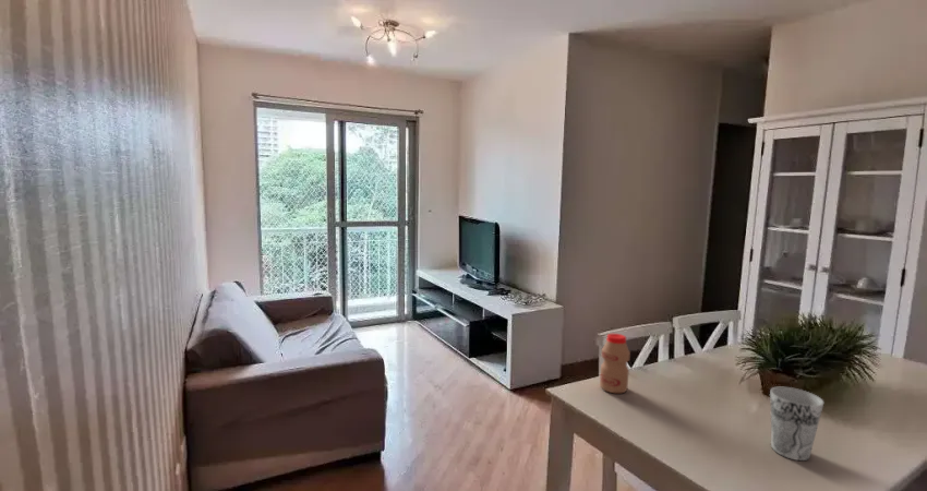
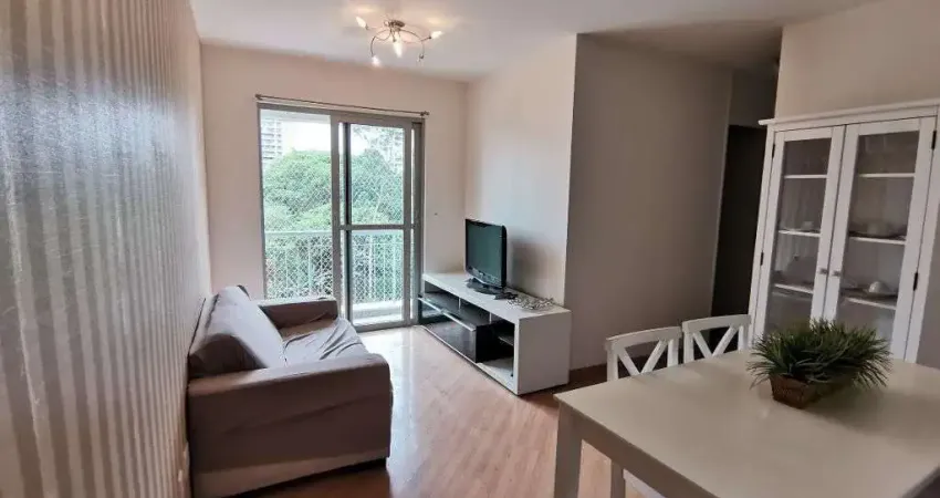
- cup [769,386,824,462]
- bottle [599,333,631,394]
